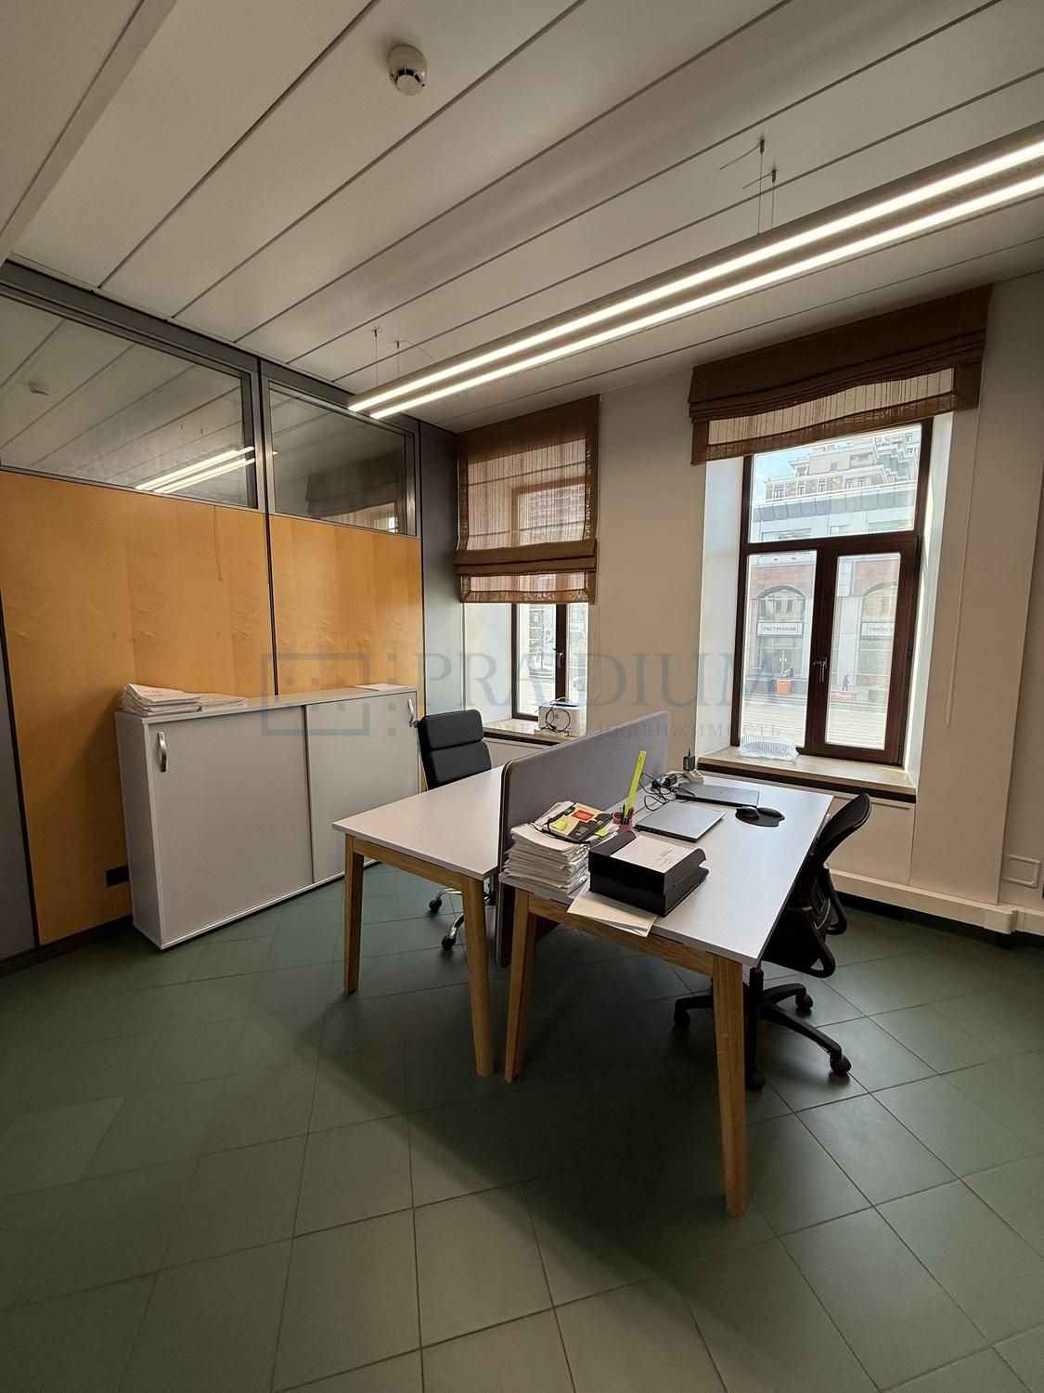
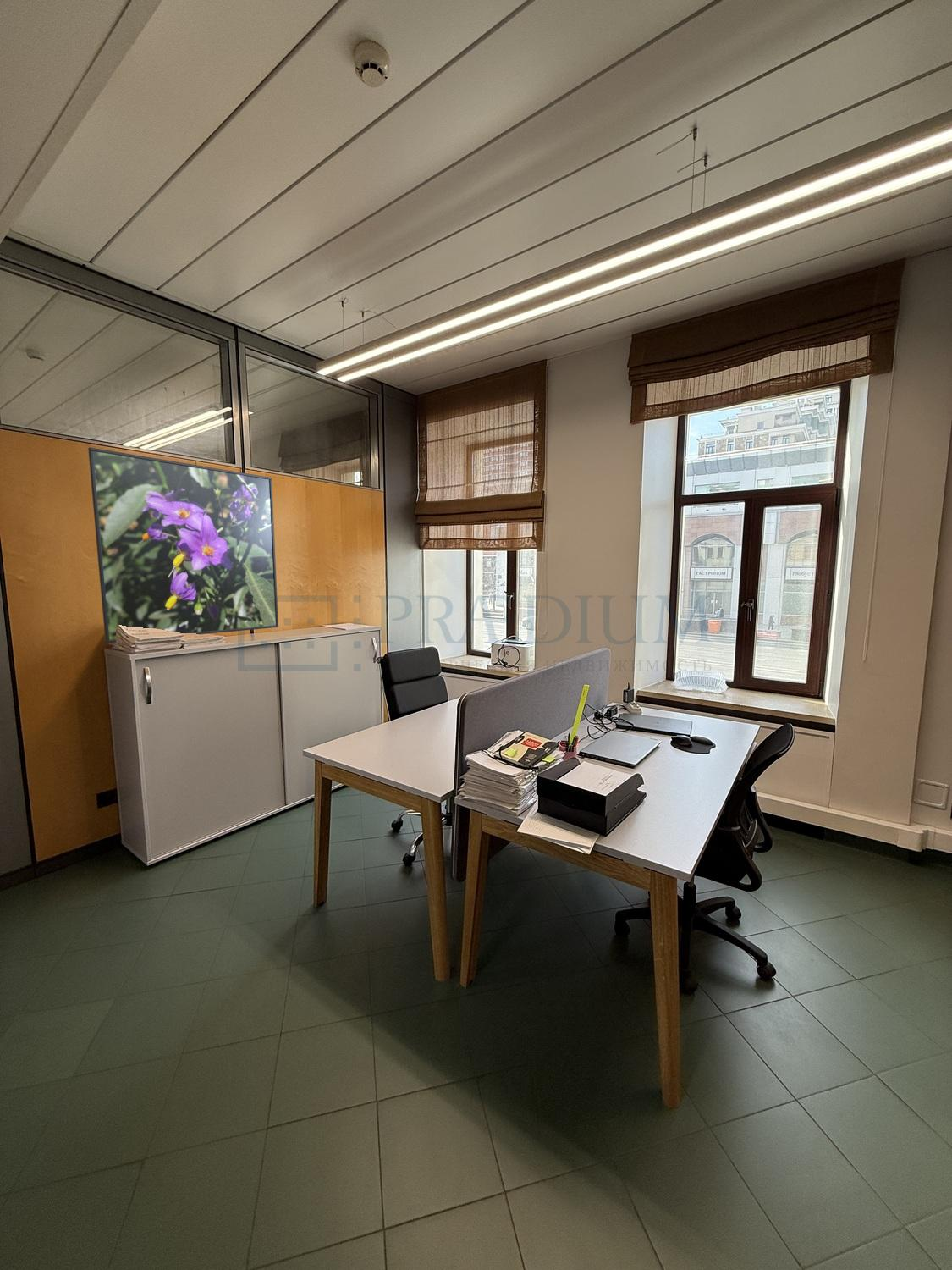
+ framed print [87,447,279,643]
